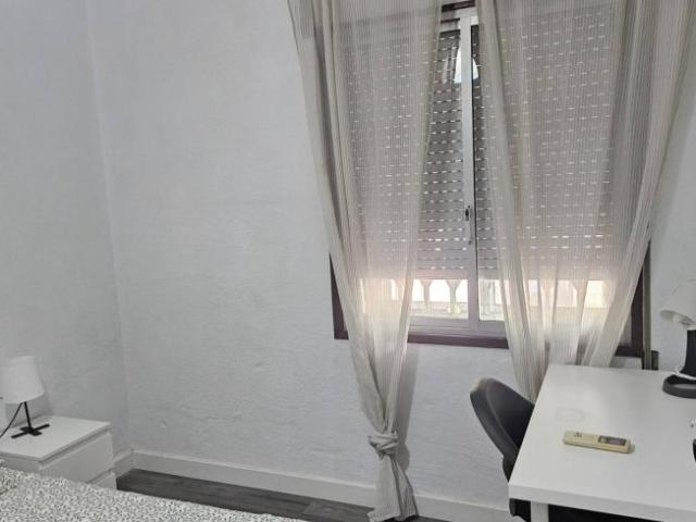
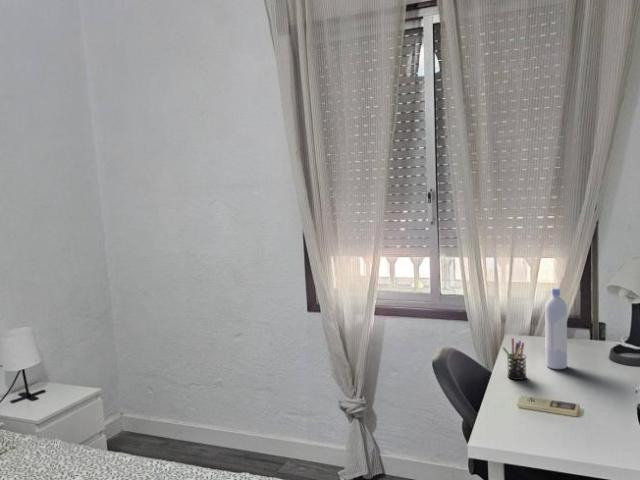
+ pen holder [502,337,528,381]
+ bottle [544,287,568,370]
